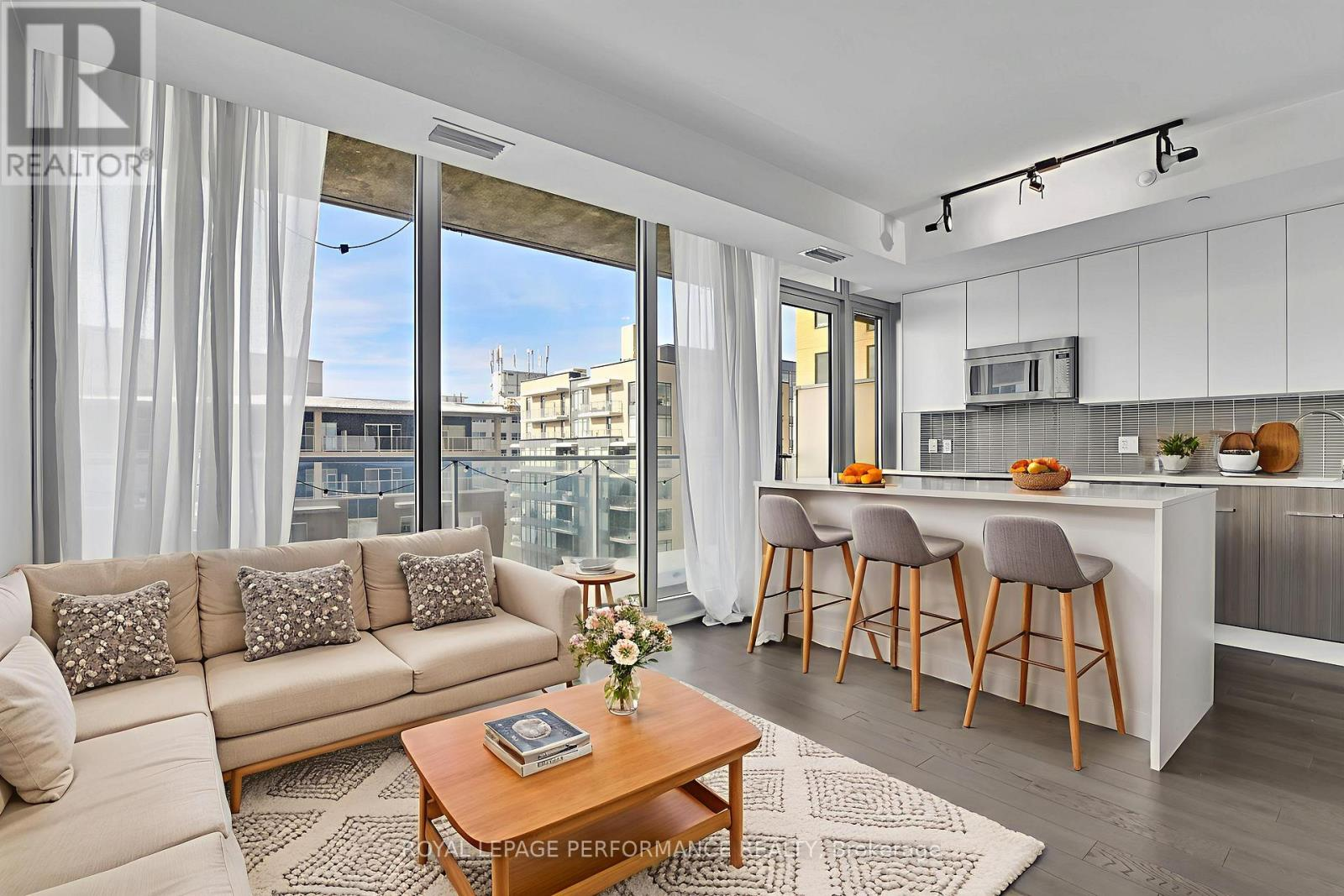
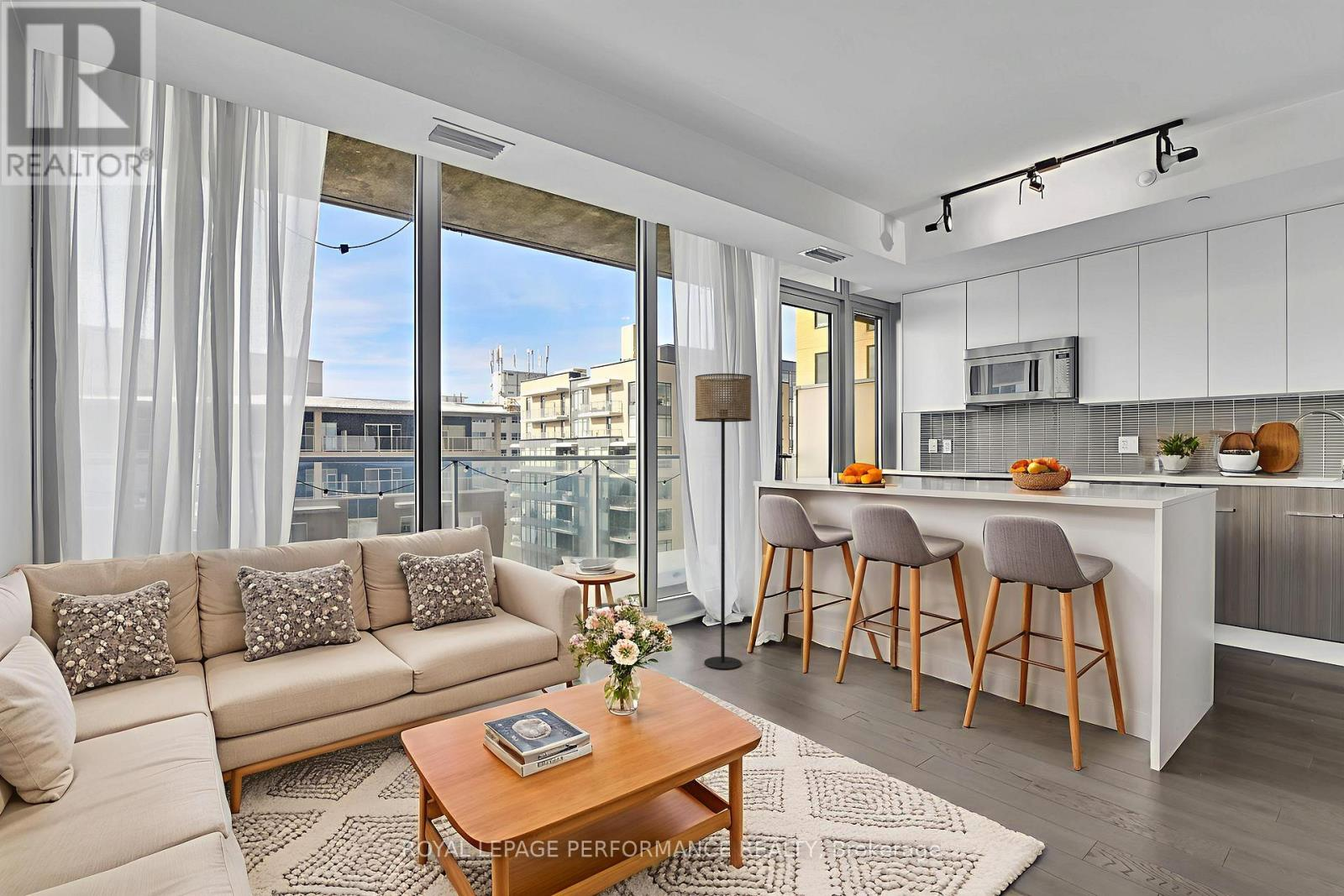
+ floor lamp [695,373,752,670]
